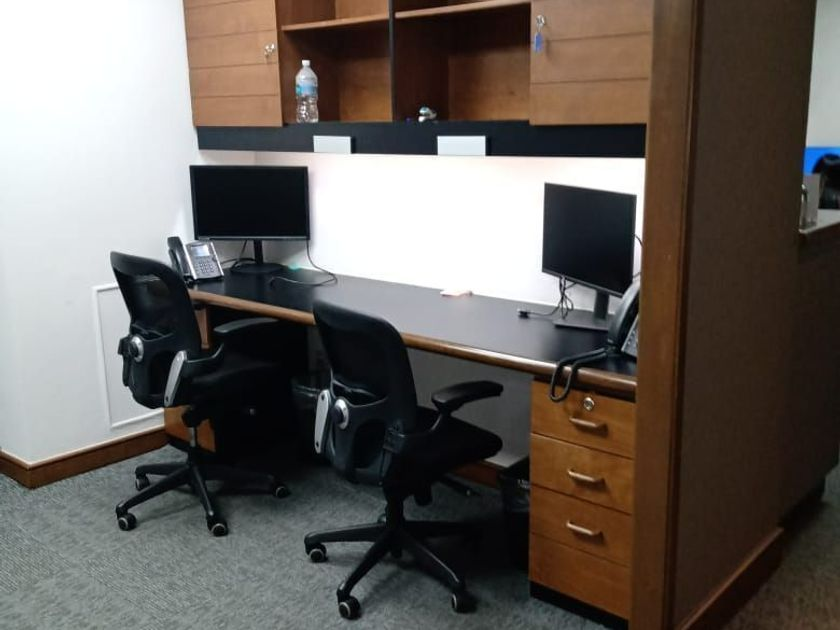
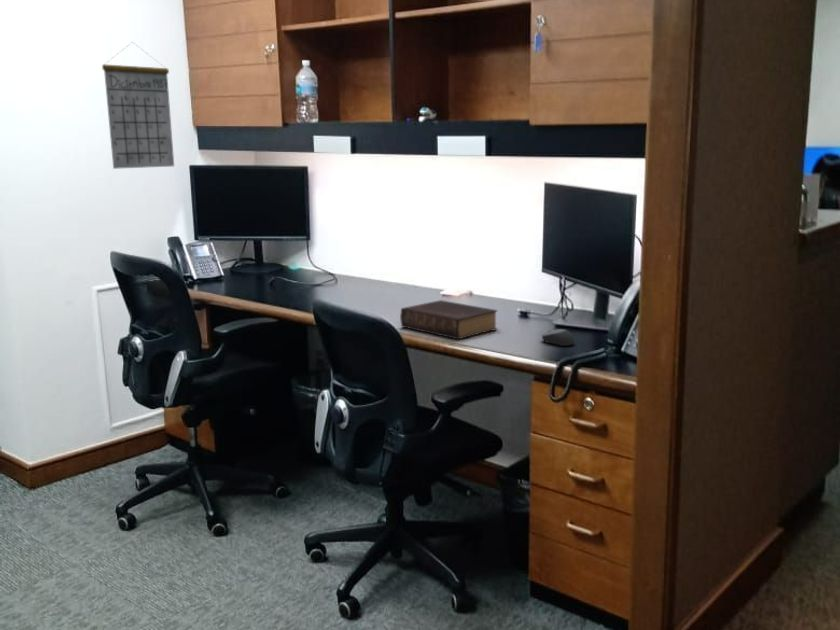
+ book [399,299,498,340]
+ computer mouse [541,328,575,347]
+ calendar [101,42,175,170]
